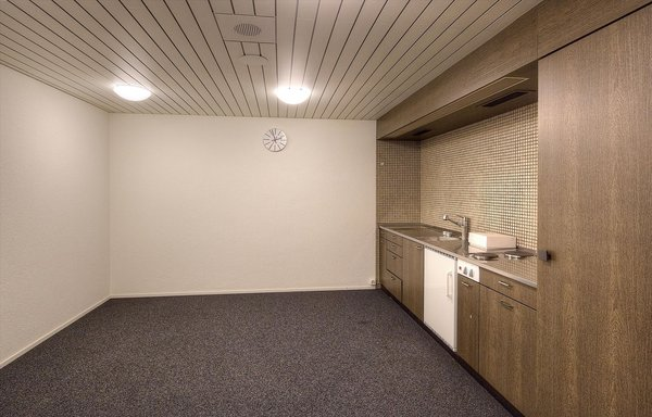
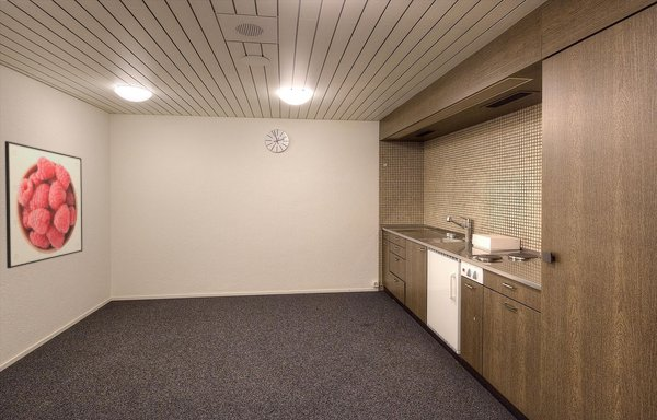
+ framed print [4,140,83,269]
